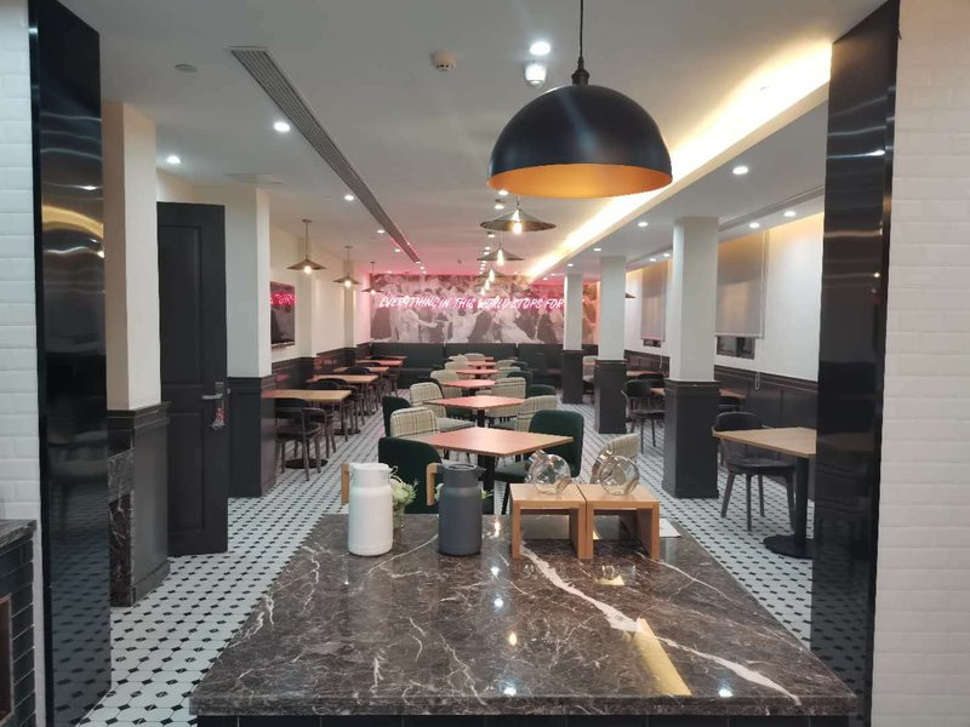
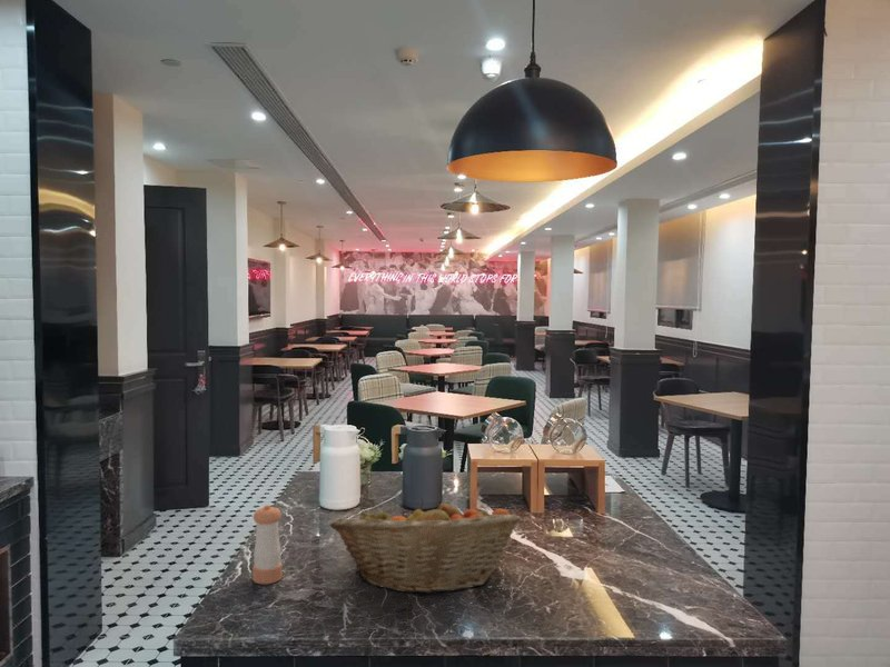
+ fruit basket [328,498,522,595]
+ pepper shaker [251,504,284,585]
